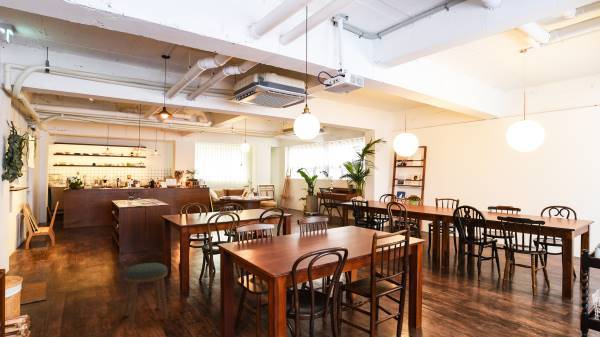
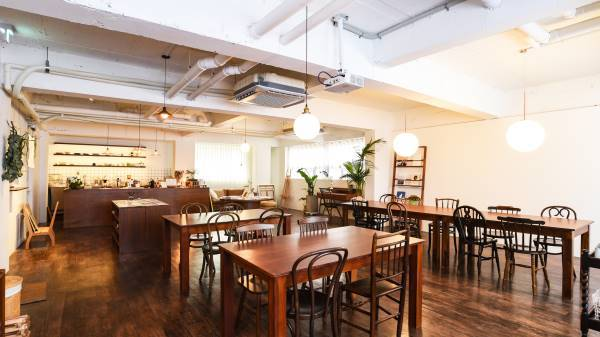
- stool [123,262,168,330]
